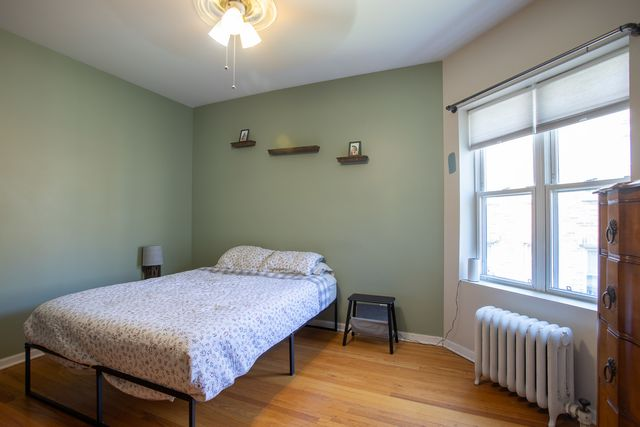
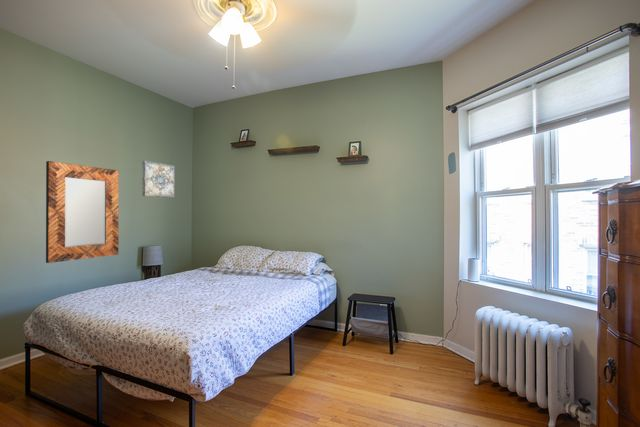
+ wall art [141,160,176,199]
+ home mirror [45,160,120,264]
